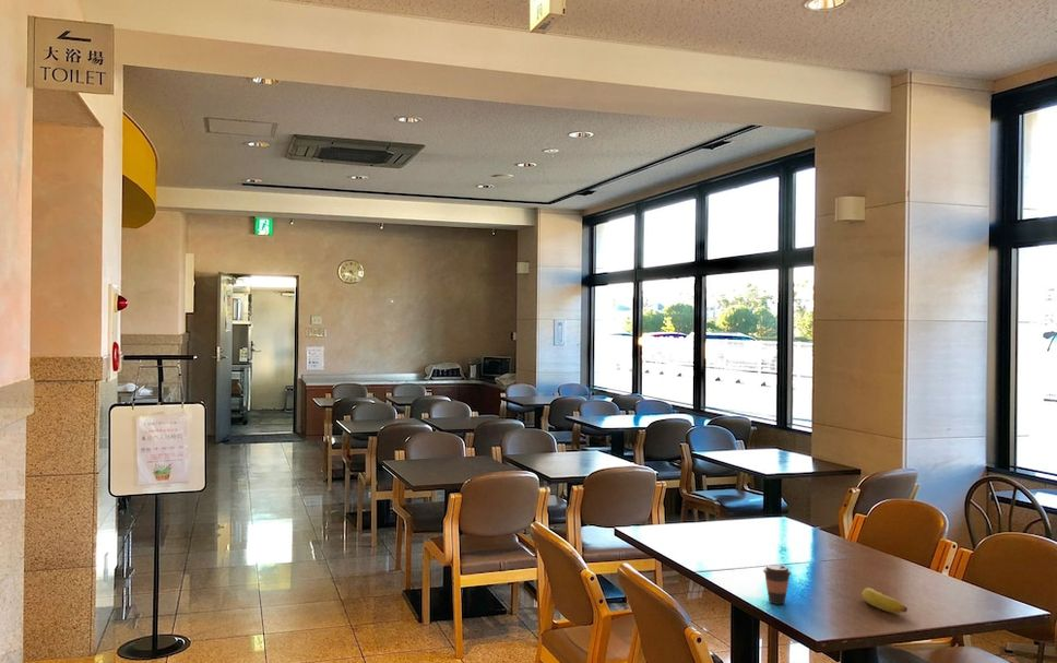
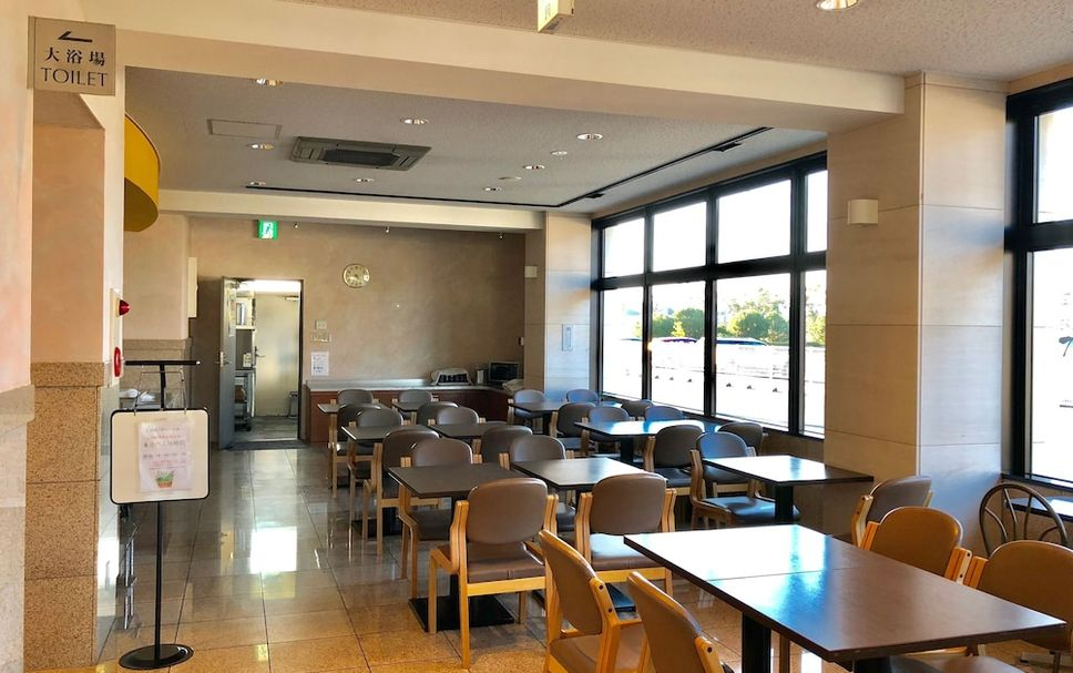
- banana [862,587,908,614]
- coffee cup [762,564,793,605]
